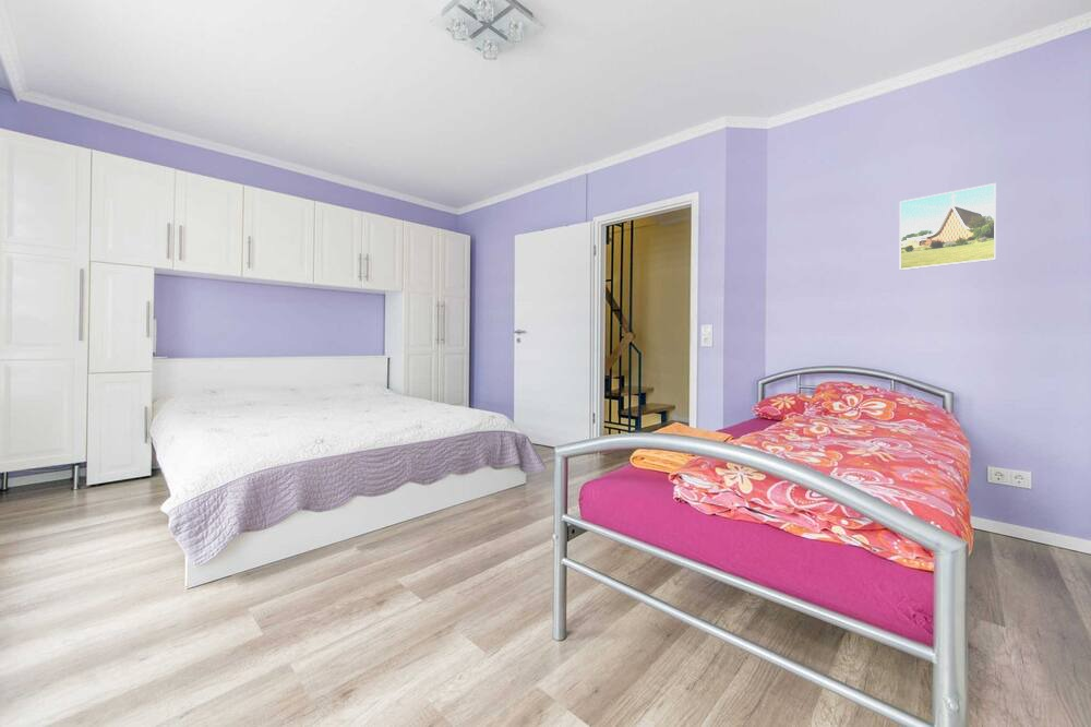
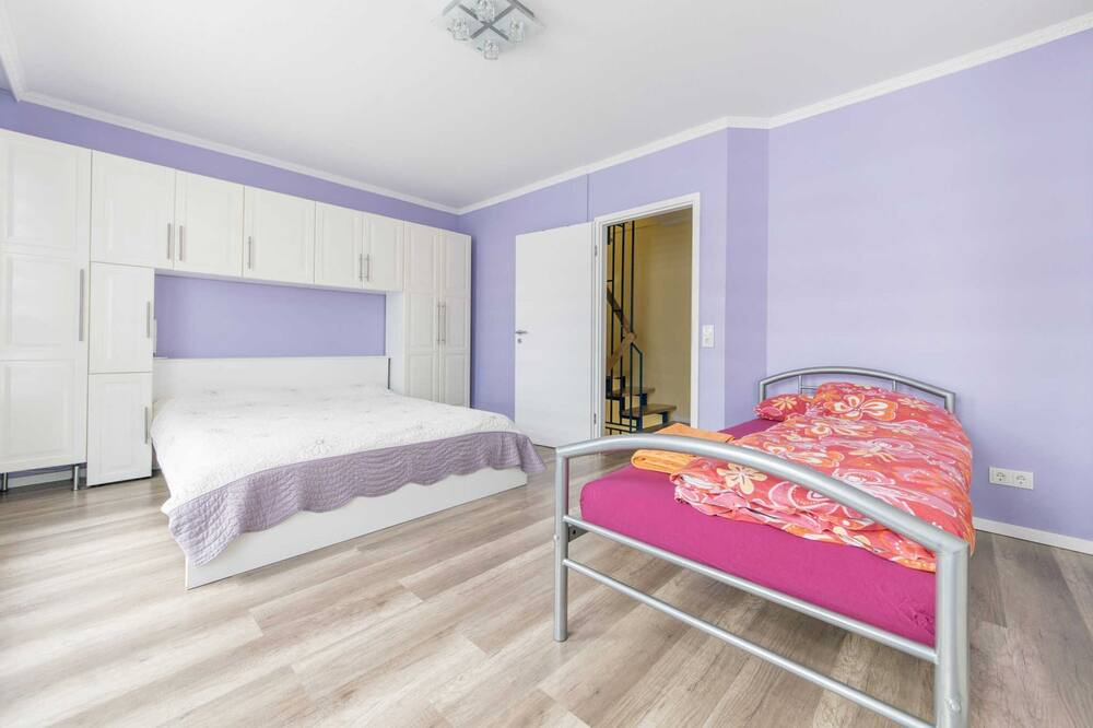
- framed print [899,182,997,272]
